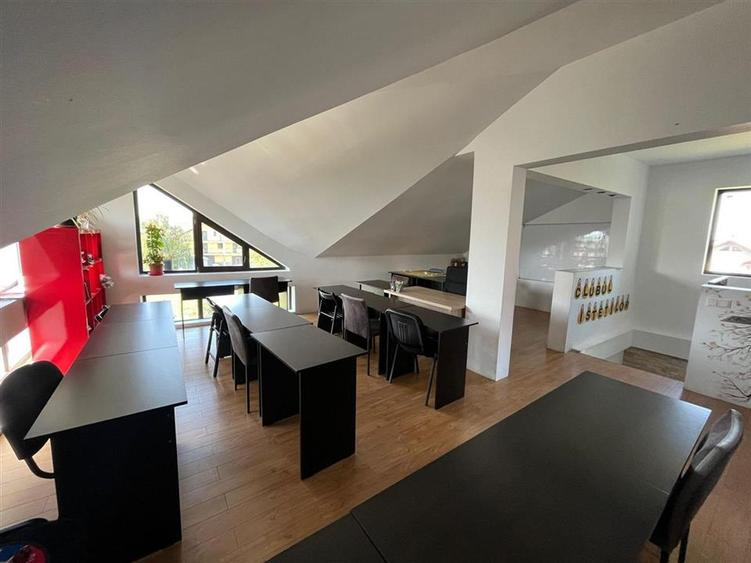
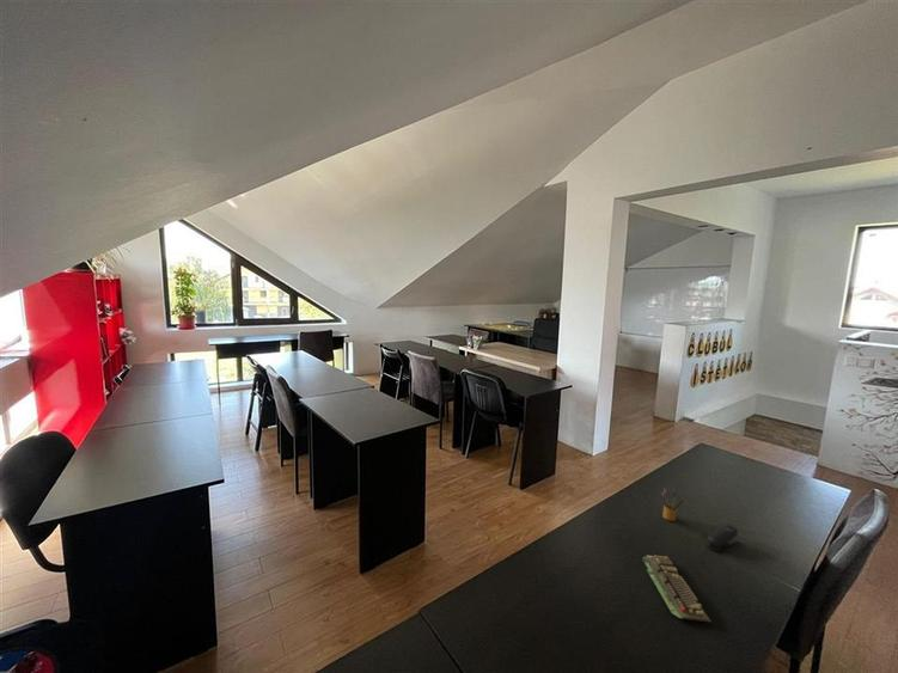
+ keyboard [641,553,713,624]
+ stapler [705,524,739,552]
+ pencil box [661,488,685,522]
